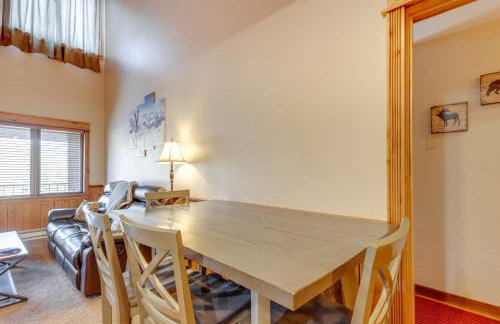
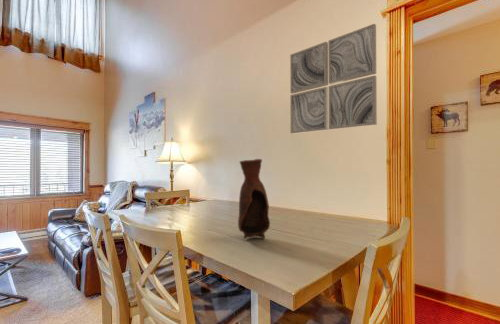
+ wall art [289,23,378,135]
+ vase [237,158,271,239]
